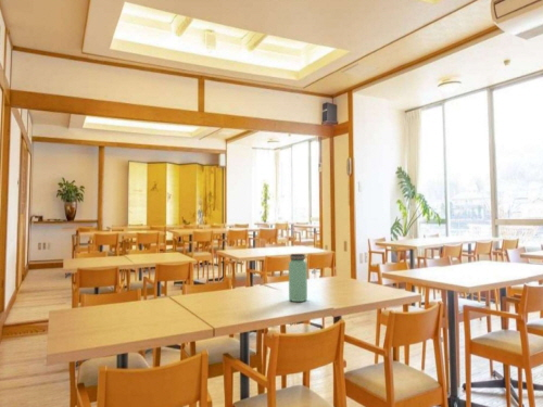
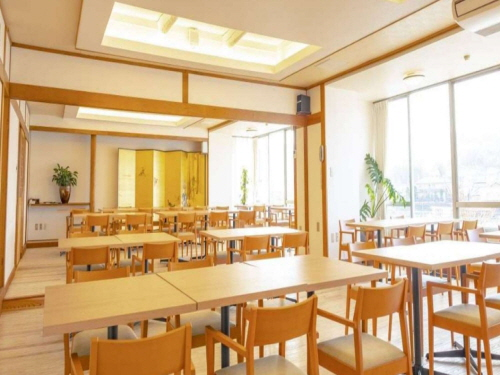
- bottle [288,253,308,303]
